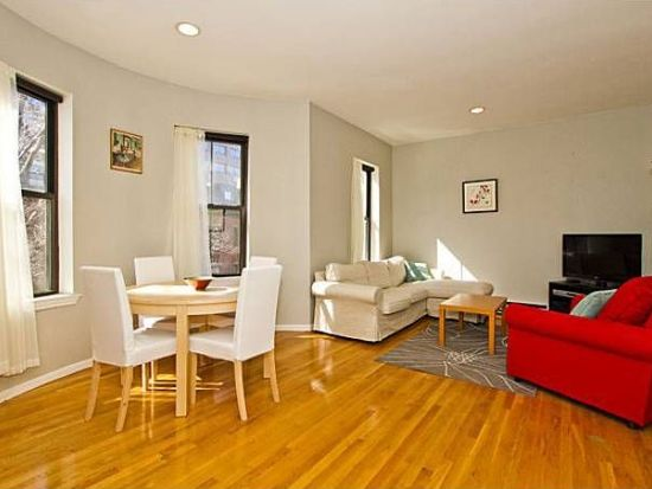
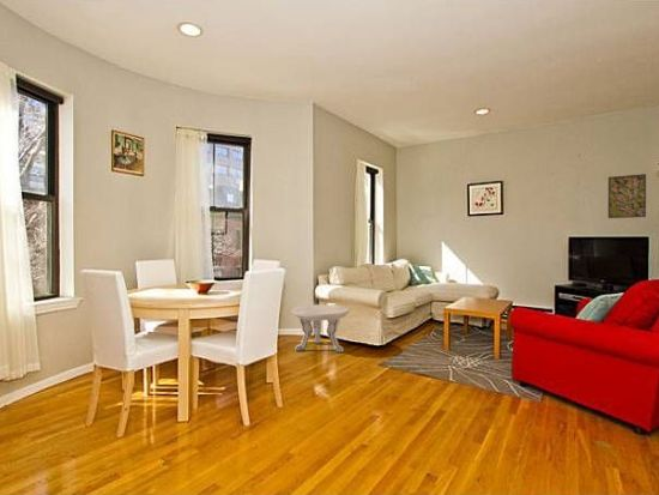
+ side table [290,303,350,354]
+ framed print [607,173,647,219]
